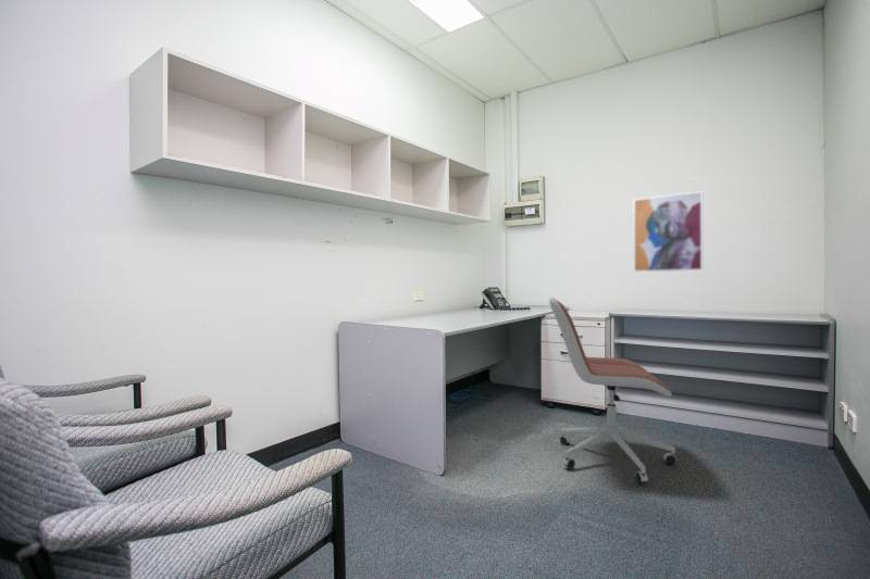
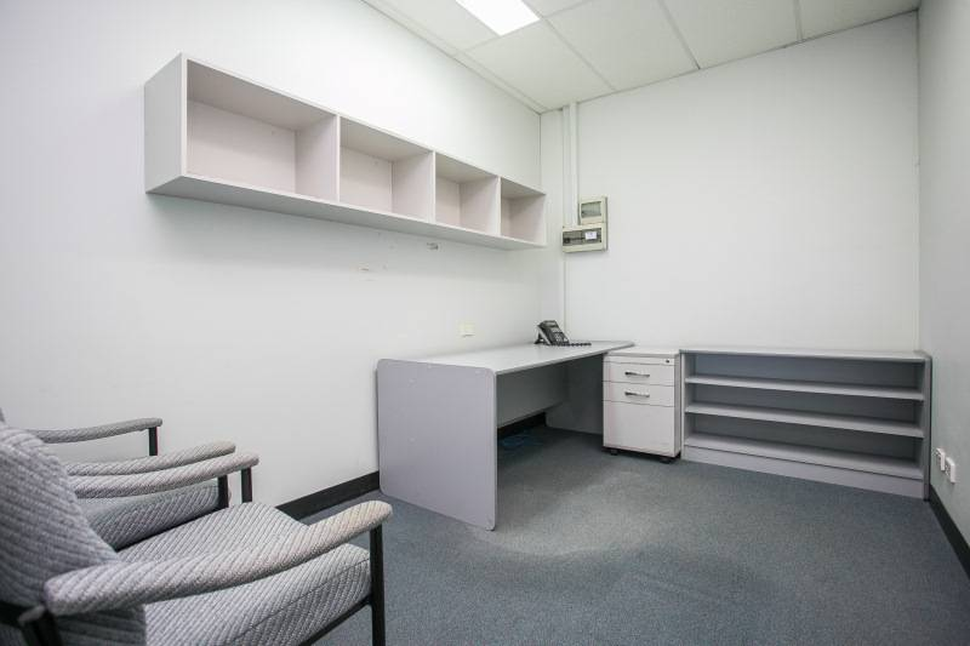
- office chair [548,297,678,484]
- wall art [632,190,704,274]
